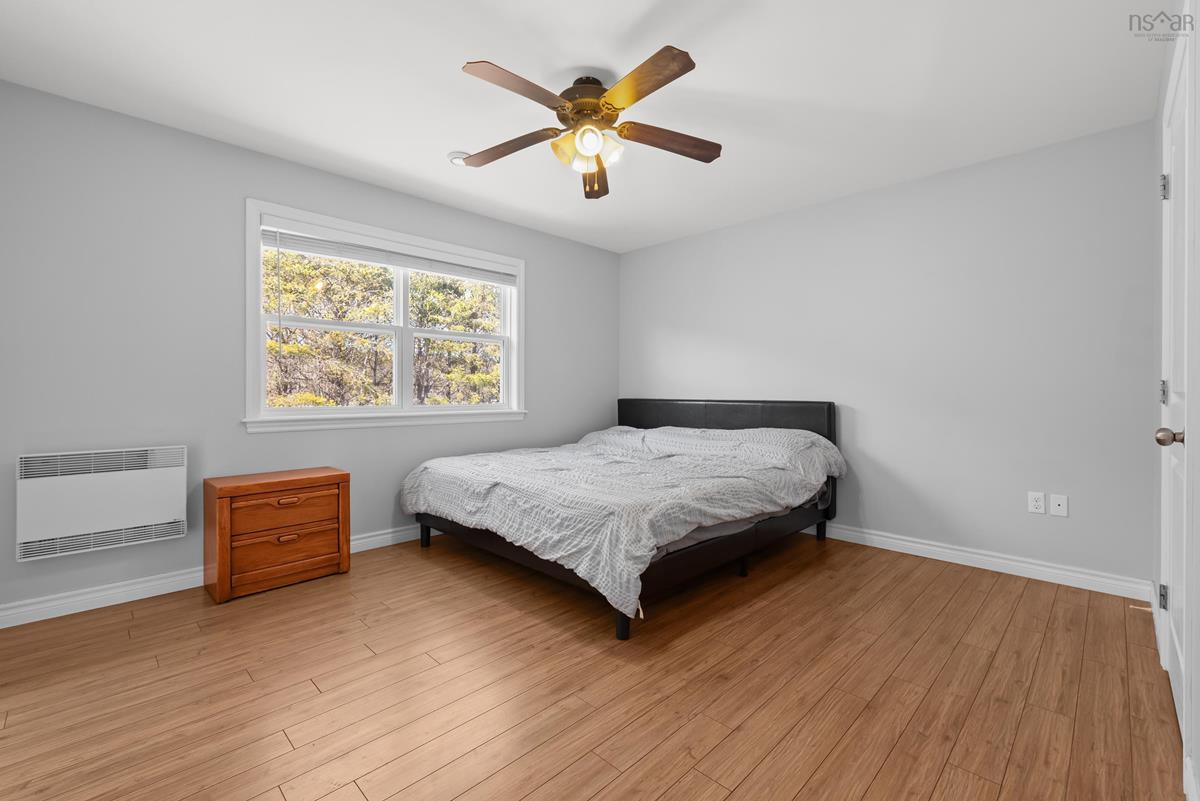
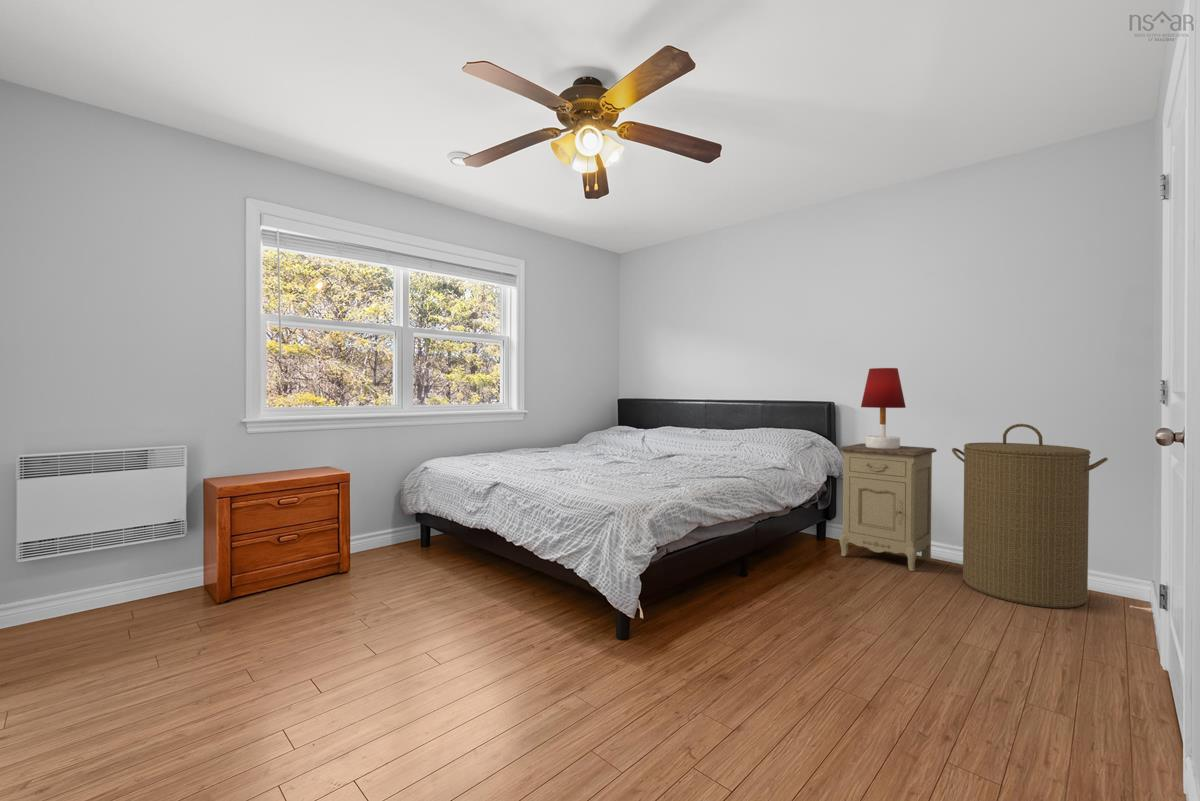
+ nightstand [838,442,938,572]
+ laundry hamper [951,423,1109,609]
+ table lamp [860,367,907,449]
